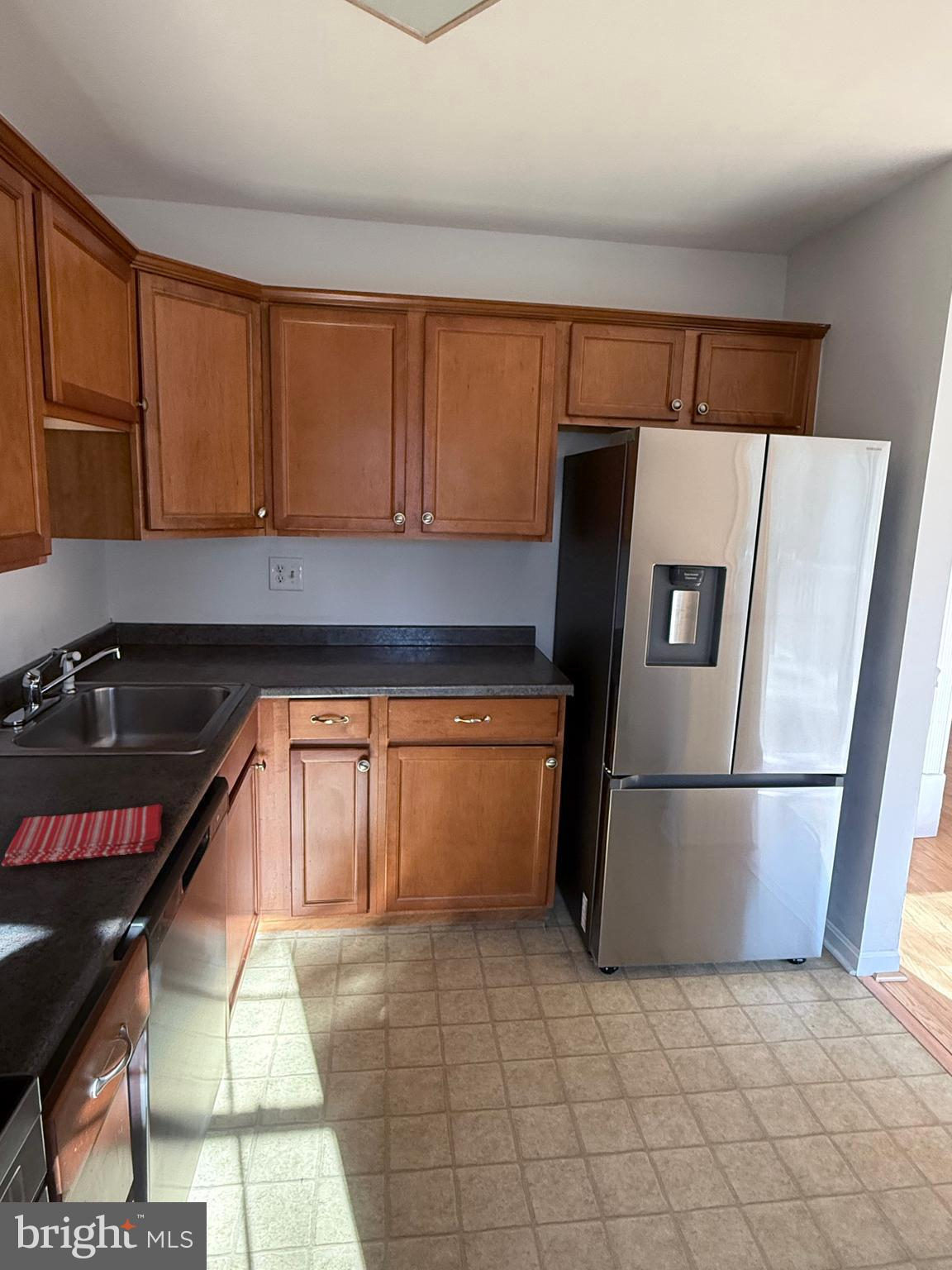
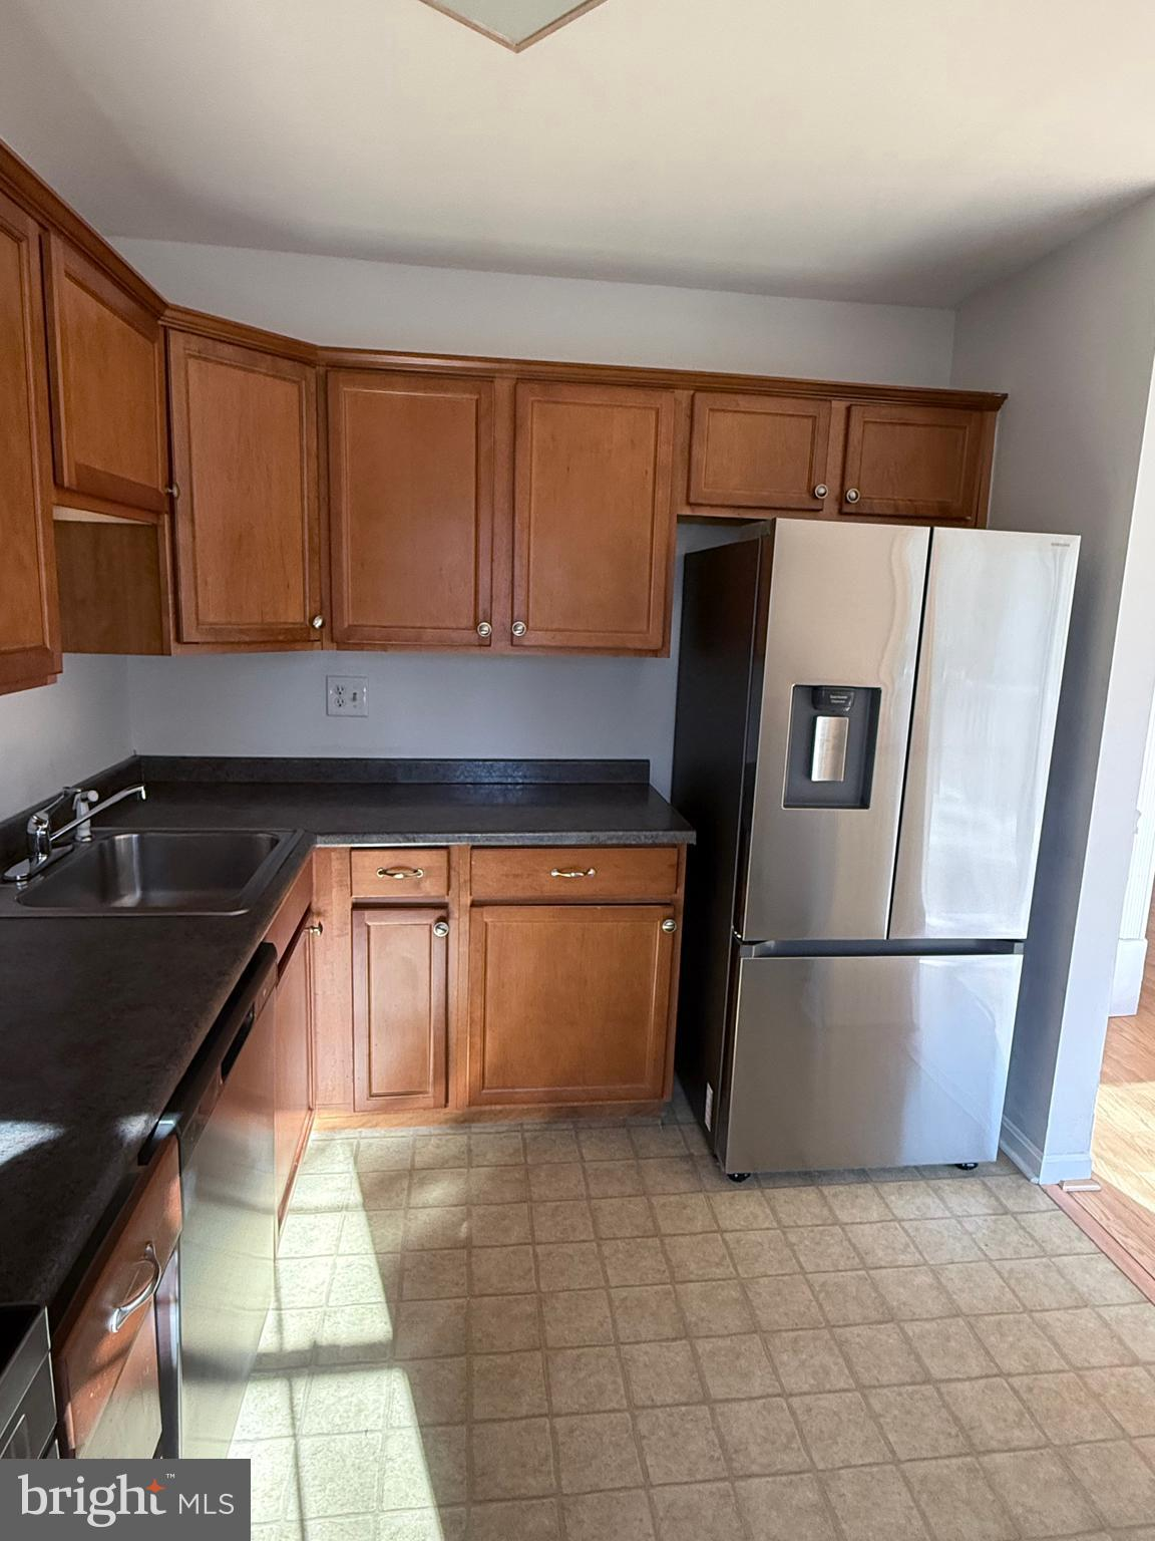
- dish towel [1,804,164,867]
